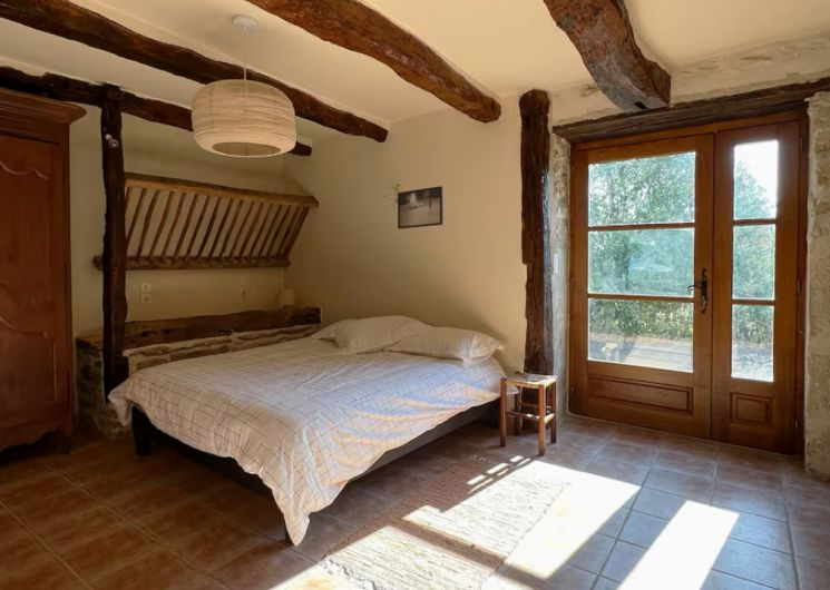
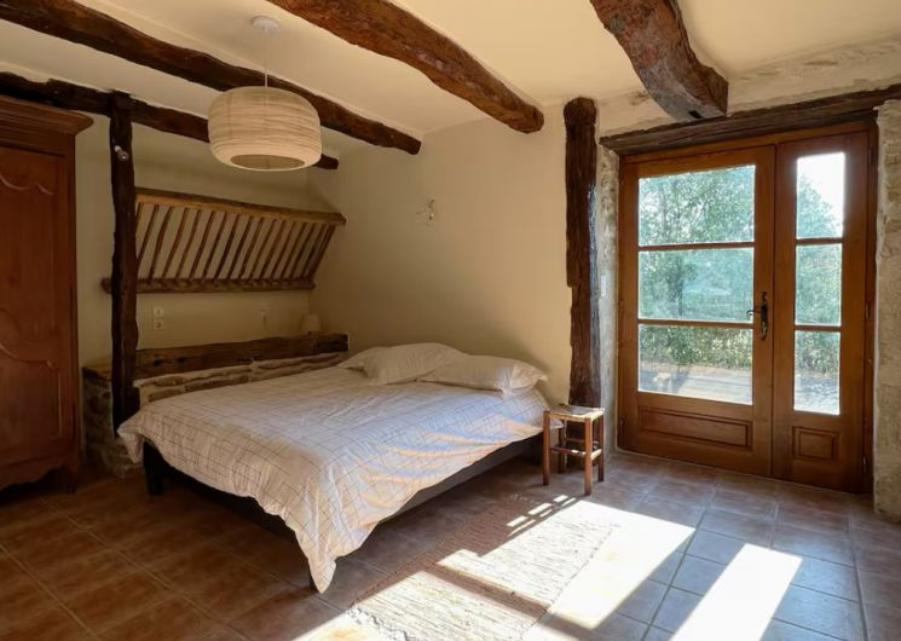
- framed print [397,185,443,230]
